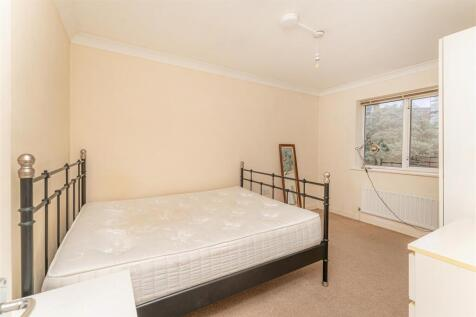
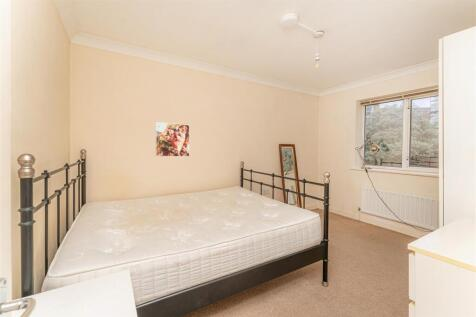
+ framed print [154,121,191,158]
